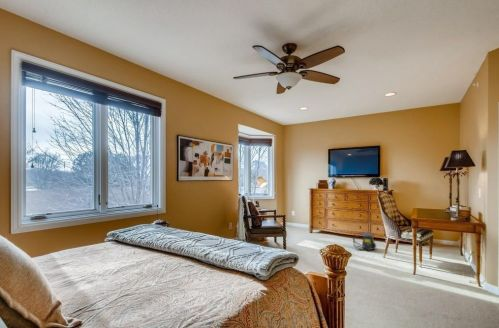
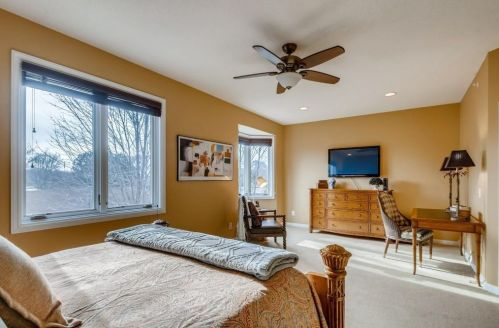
- shoulder bag [352,231,377,251]
